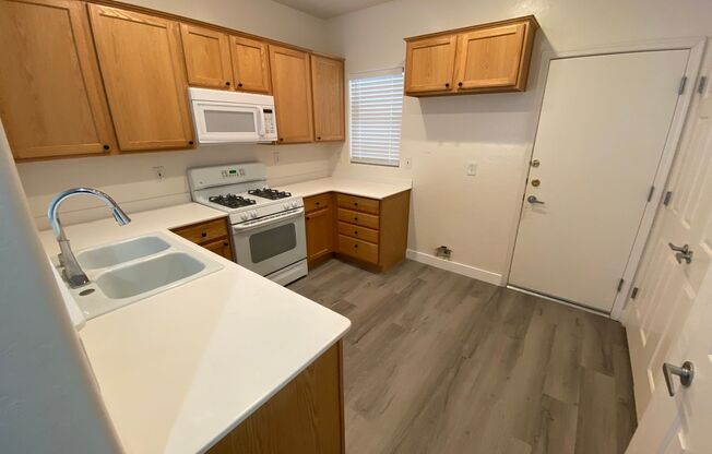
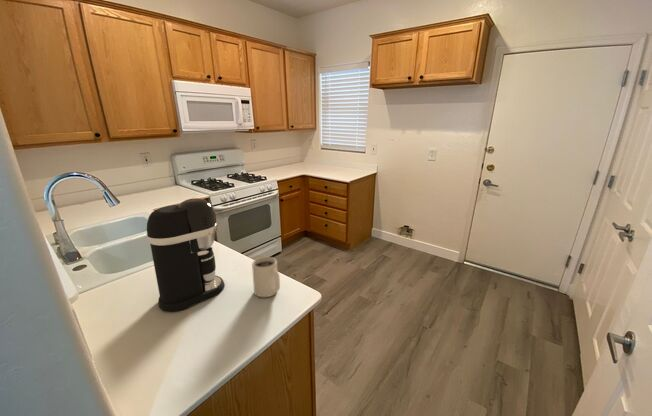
+ mug [251,256,281,298]
+ coffee maker [146,197,226,312]
